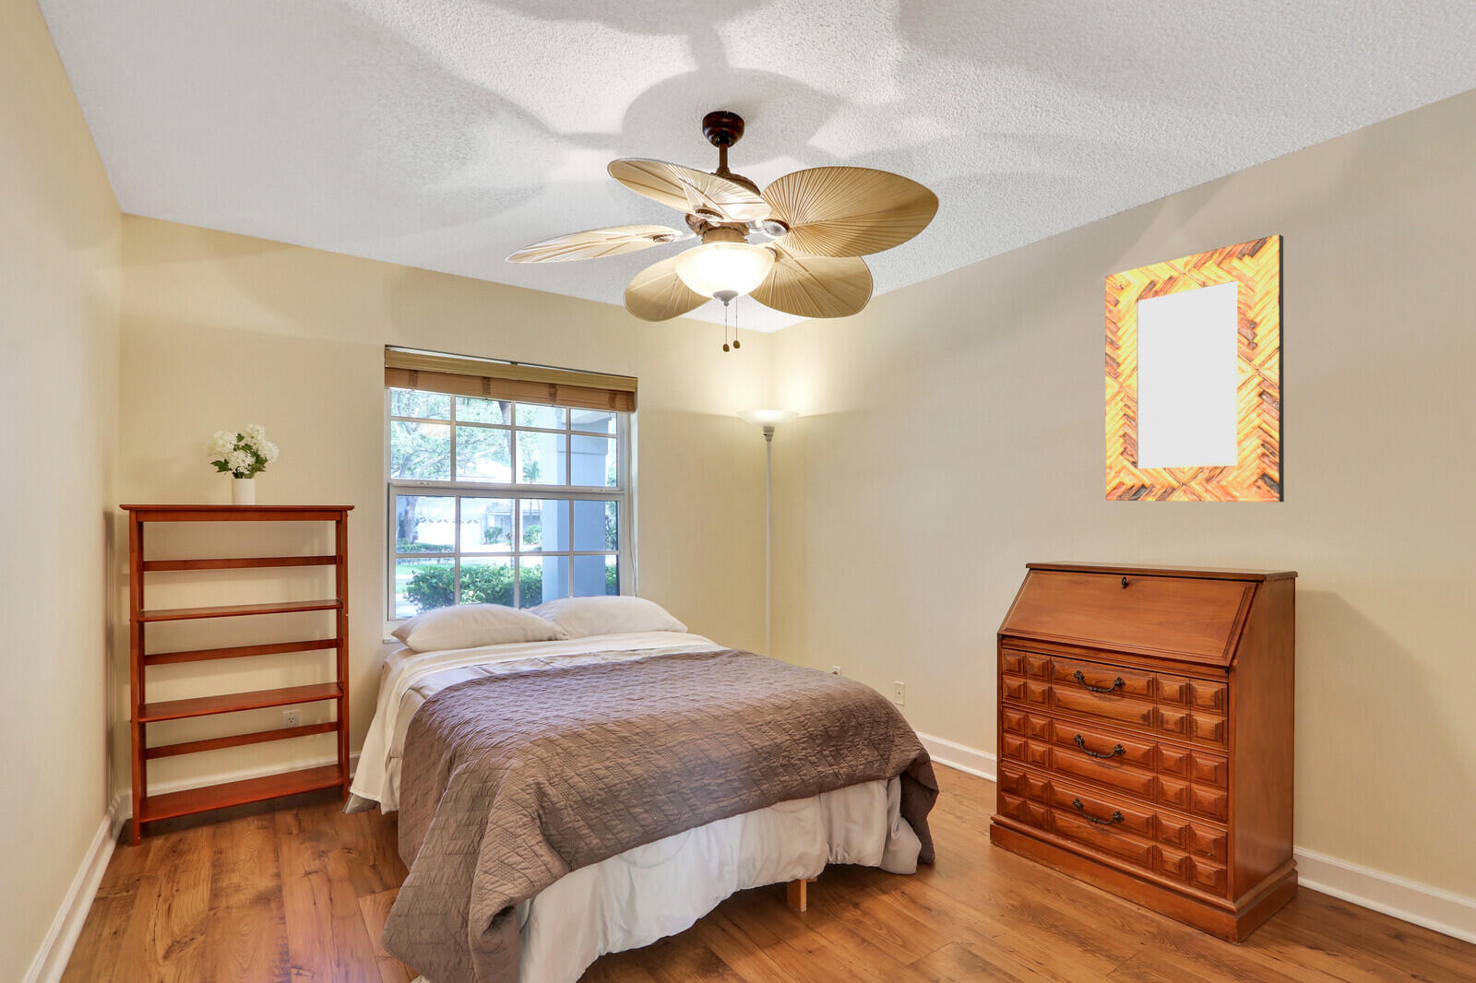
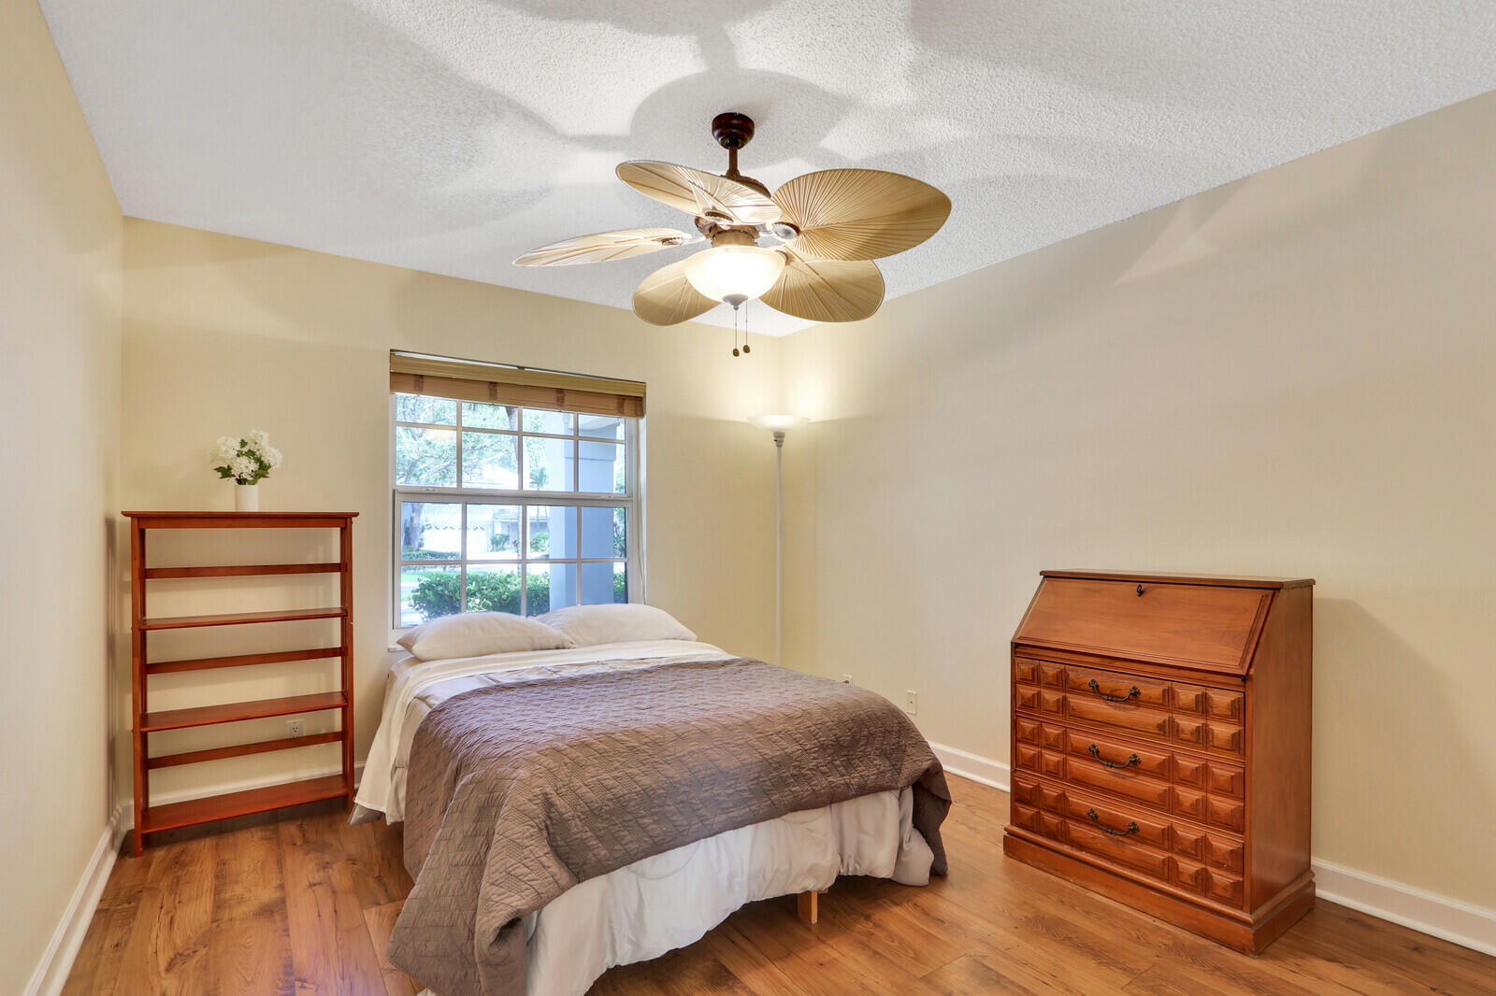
- home mirror [1104,234,1285,502]
